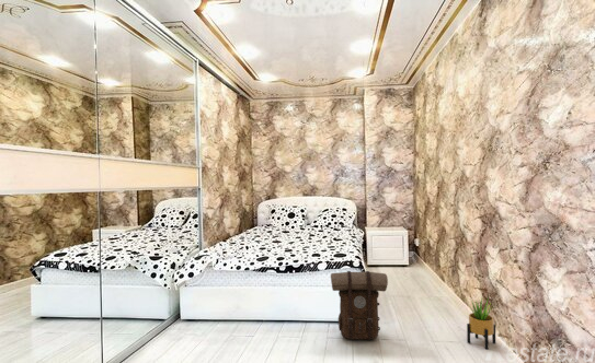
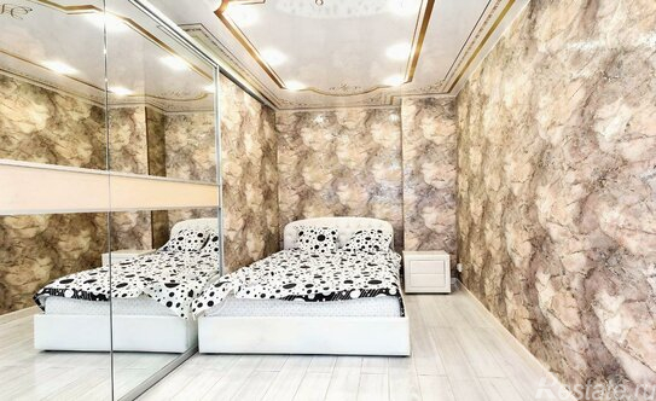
- backpack [330,270,389,341]
- potted plant [466,295,496,350]
